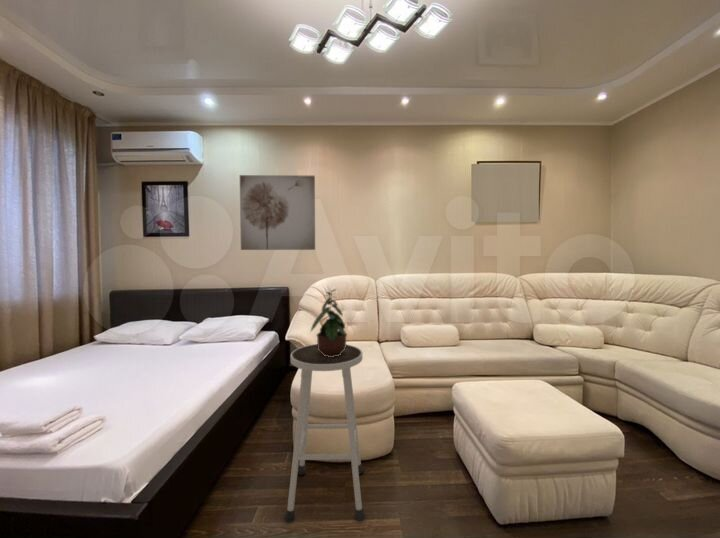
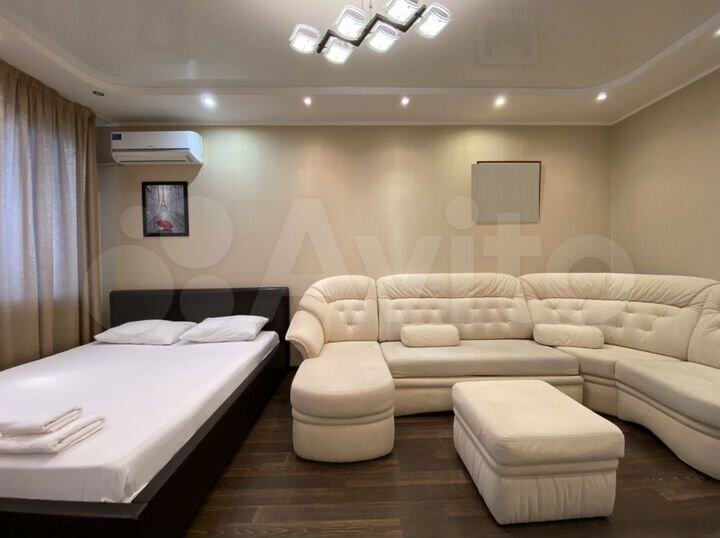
- wall art [239,174,316,251]
- potted plant [309,286,348,357]
- stool [283,343,366,524]
